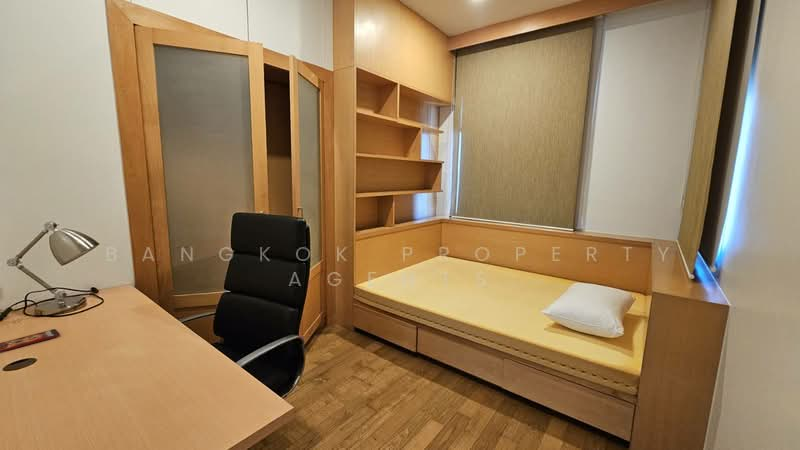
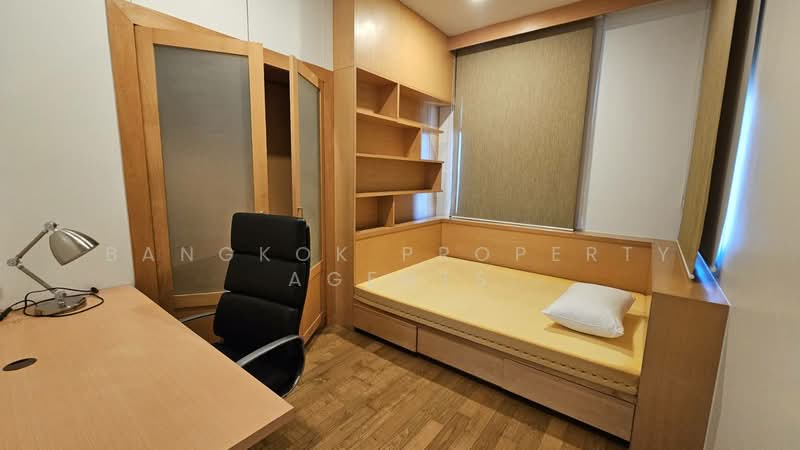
- smartphone [0,328,61,353]
